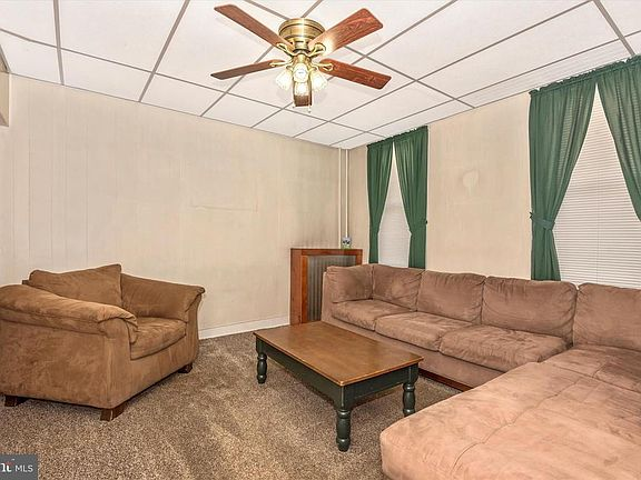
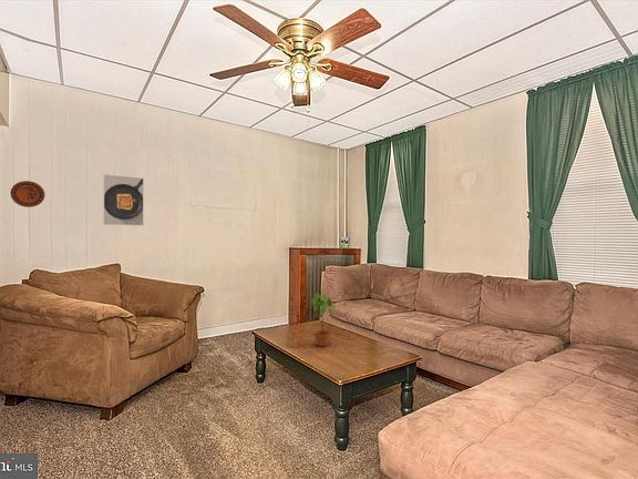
+ decorative plate [10,180,45,208]
+ potted plant [310,292,336,347]
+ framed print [102,173,145,226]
